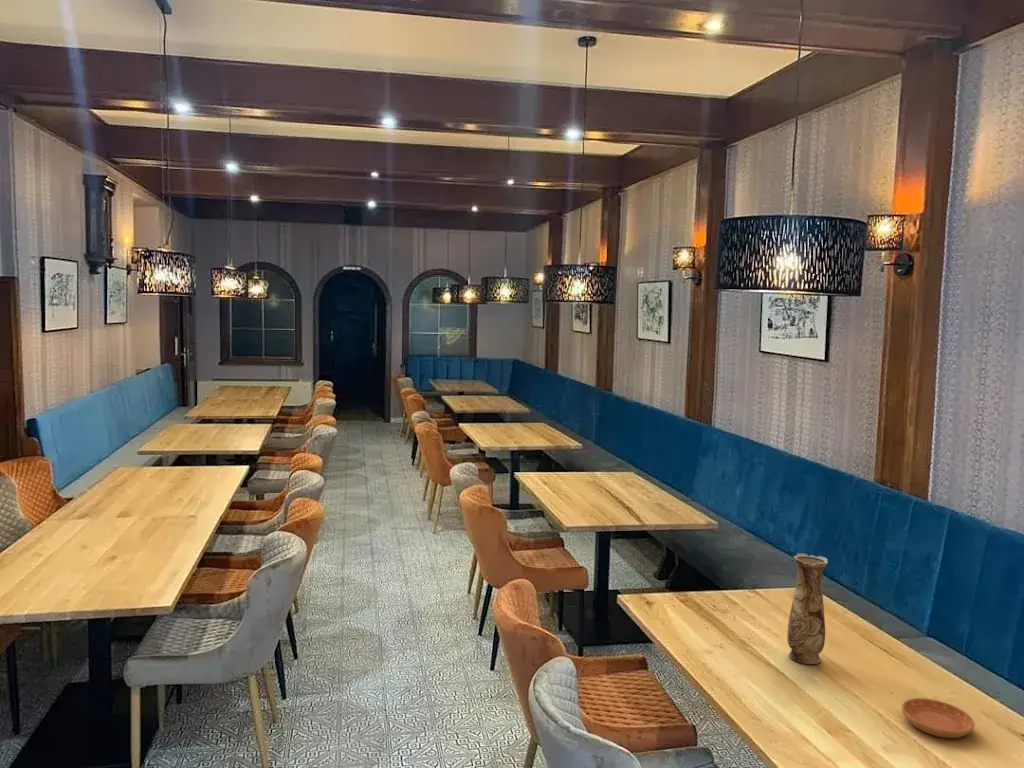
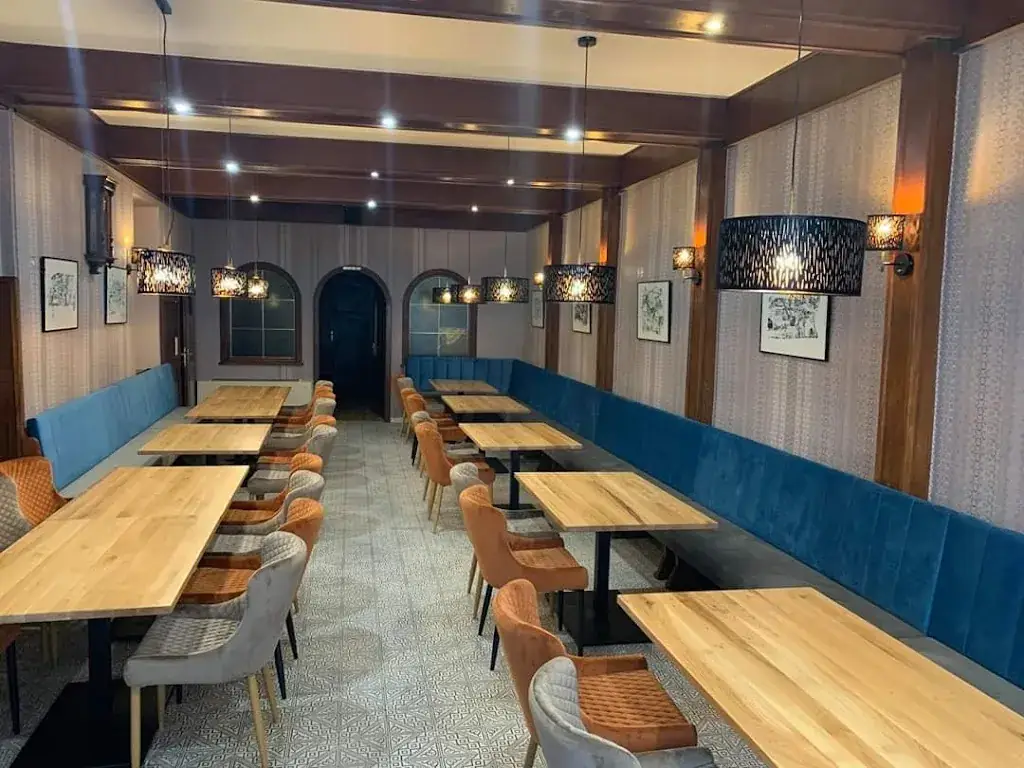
- saucer [901,697,976,739]
- vase [786,552,829,665]
